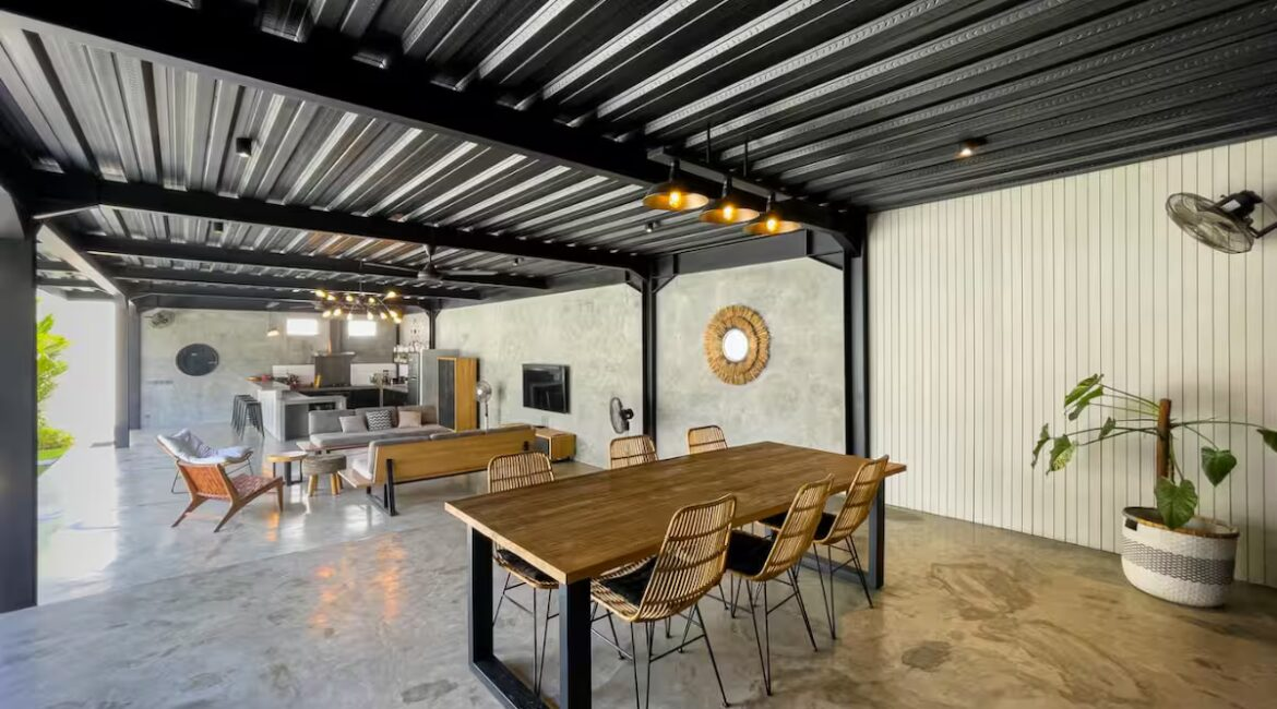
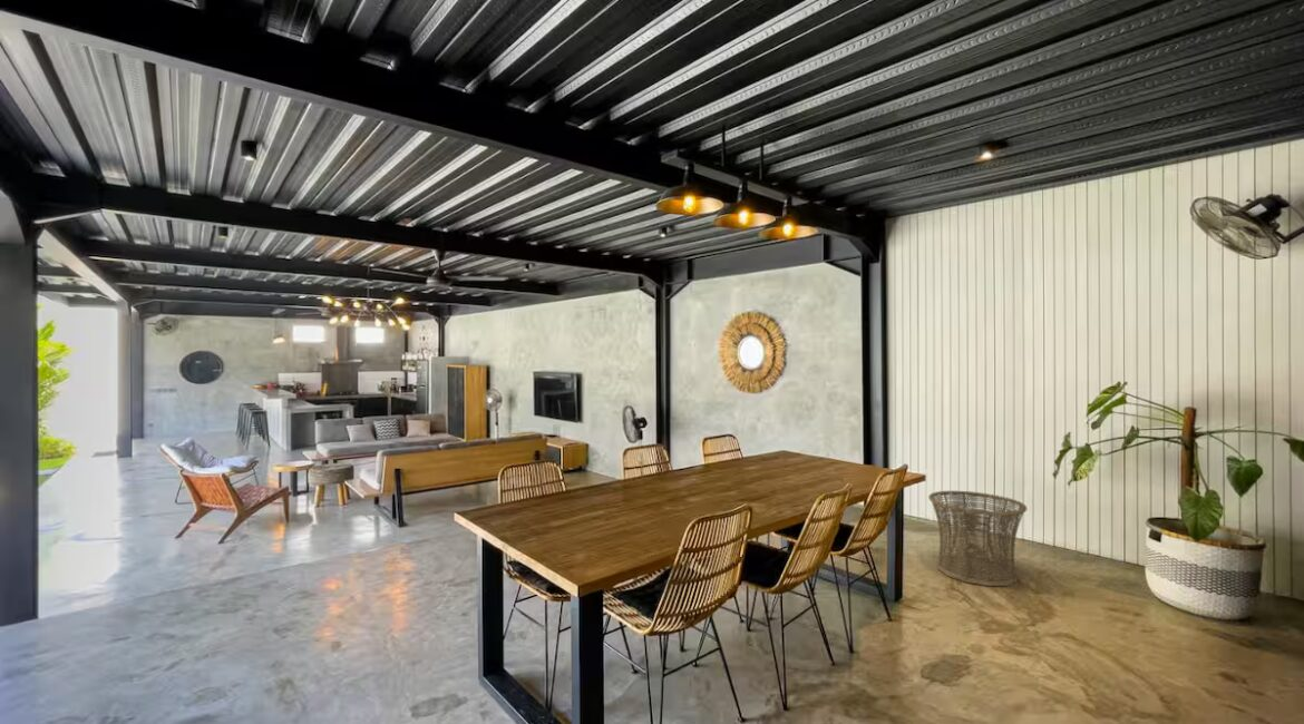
+ basket [927,490,1028,587]
